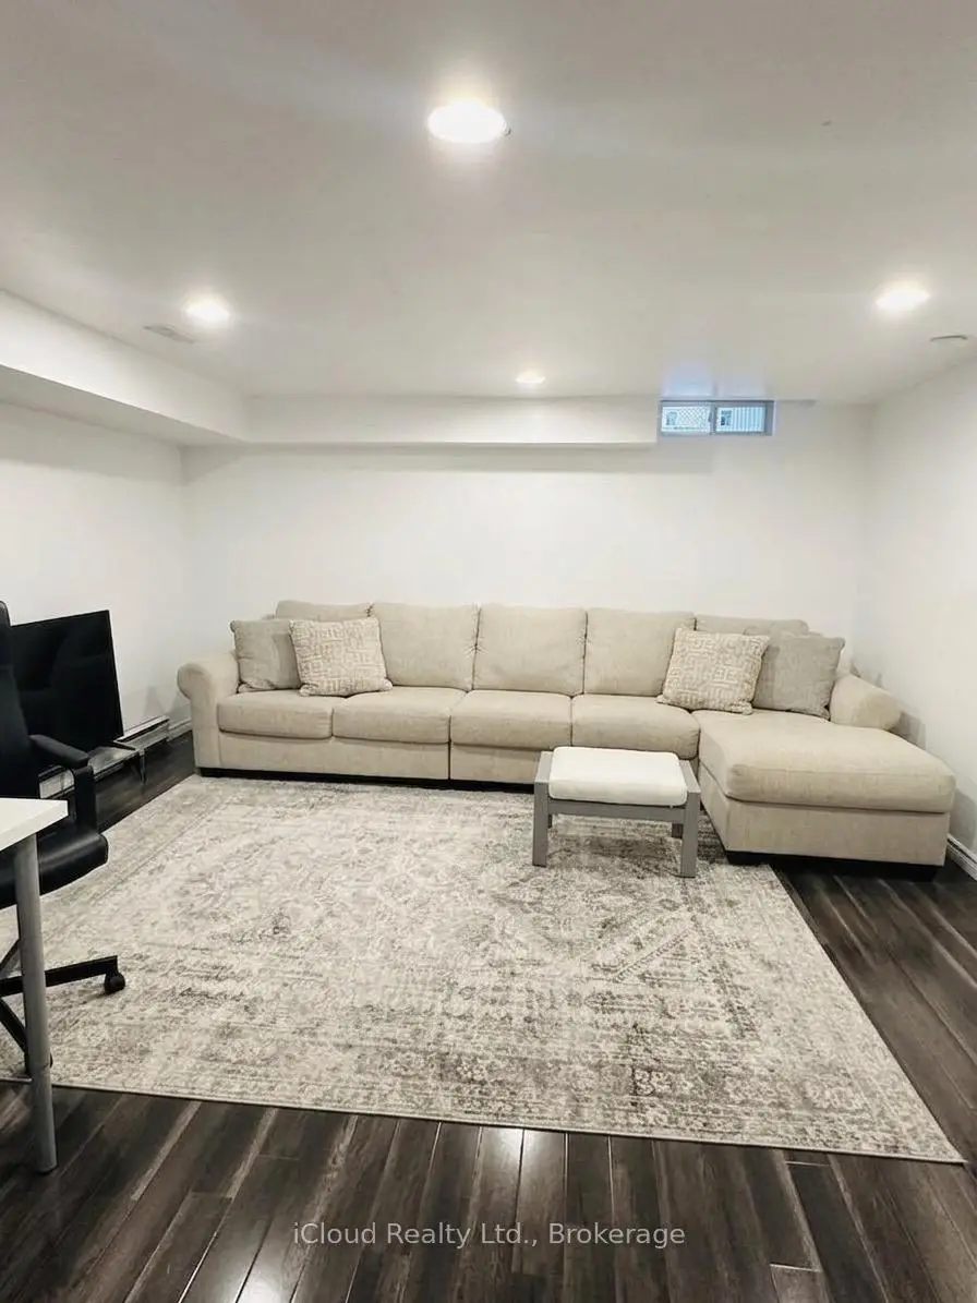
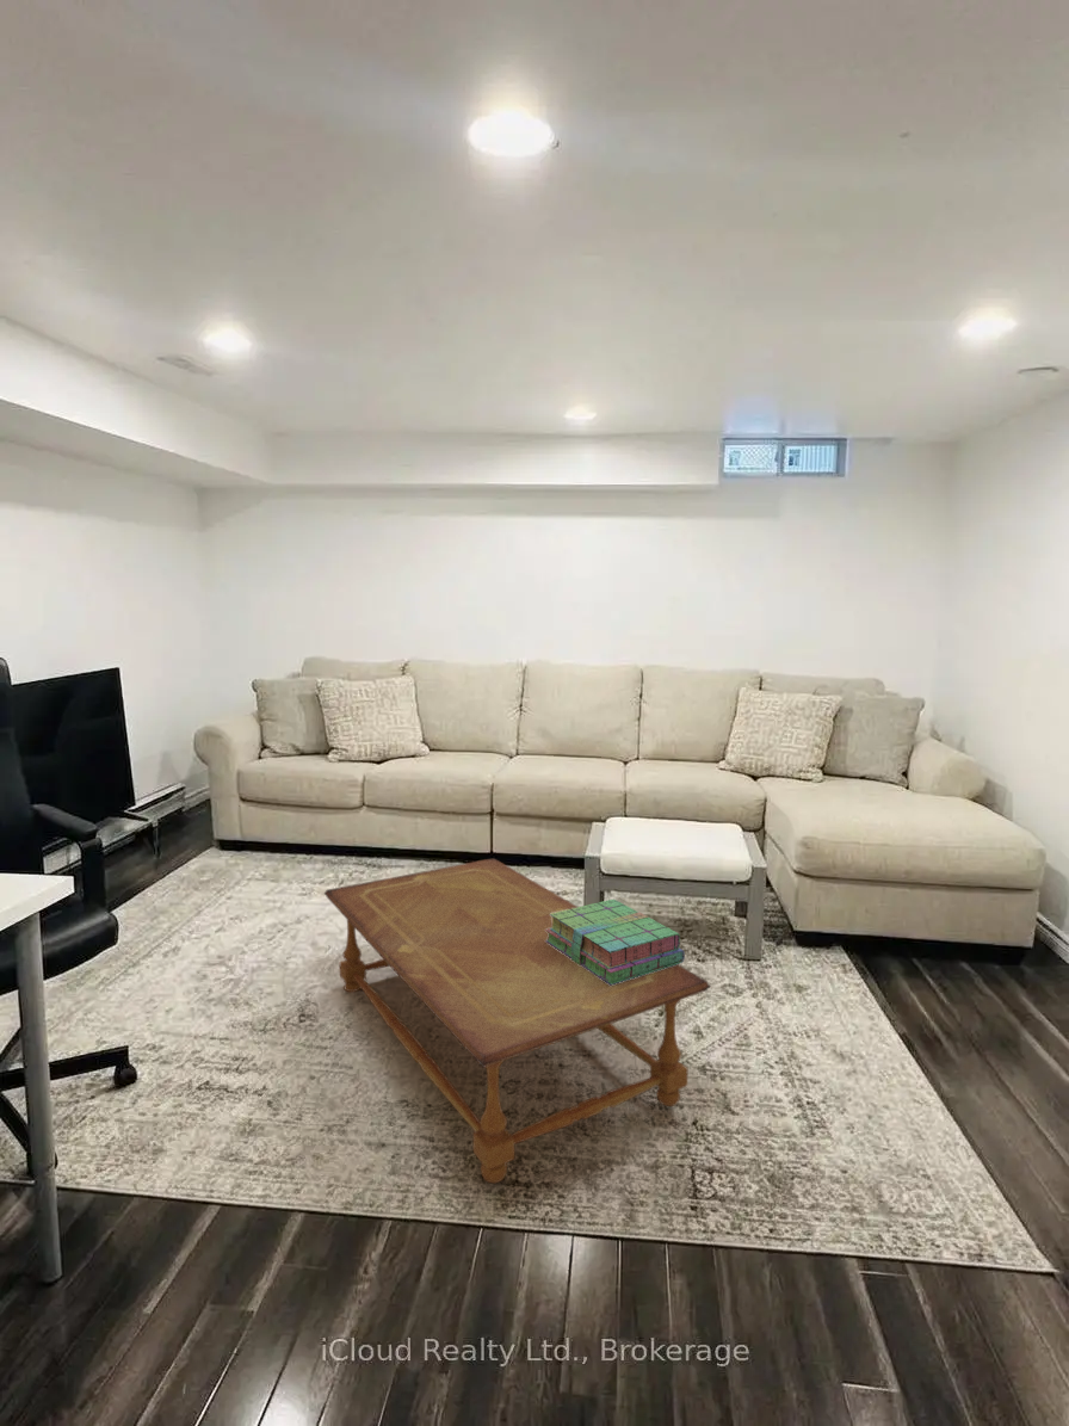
+ coffee table [323,857,711,1184]
+ stack of books [545,899,686,986]
